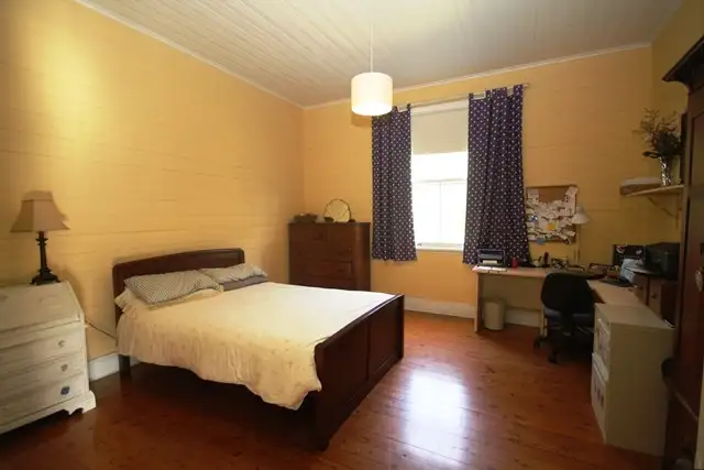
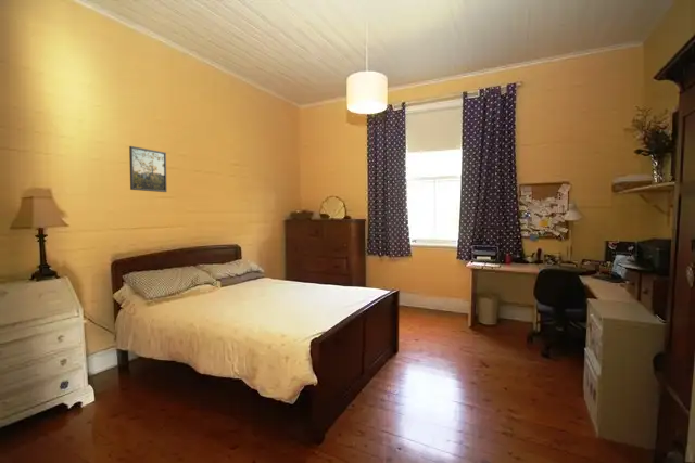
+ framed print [128,145,168,193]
